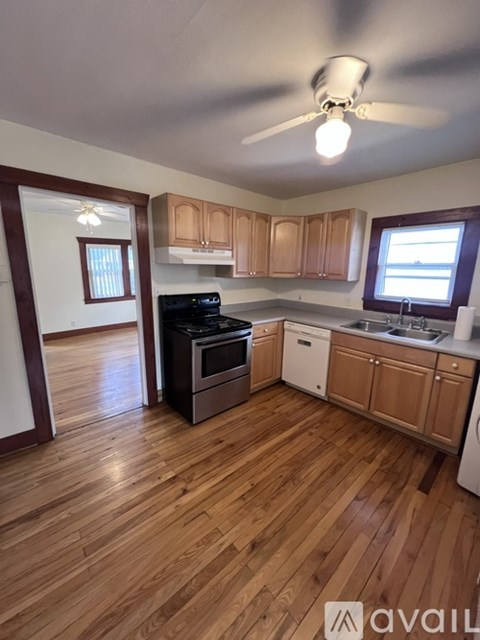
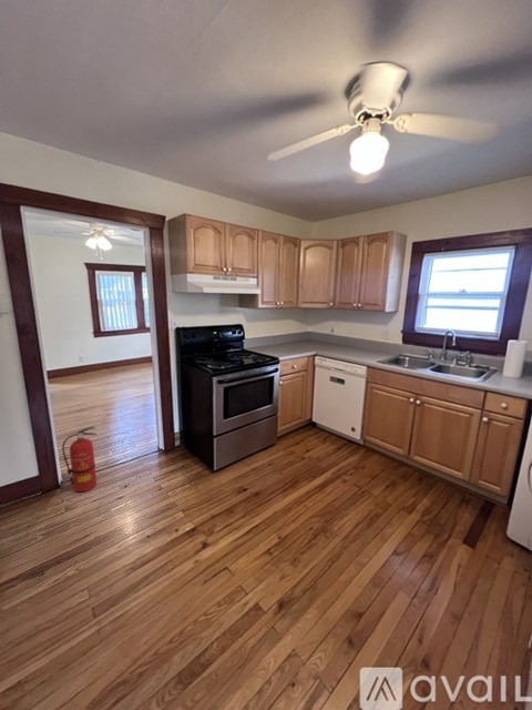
+ fire extinguisher [61,426,98,493]
